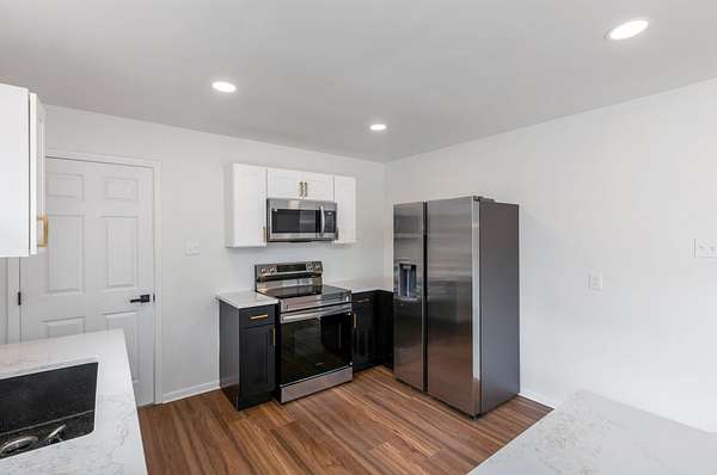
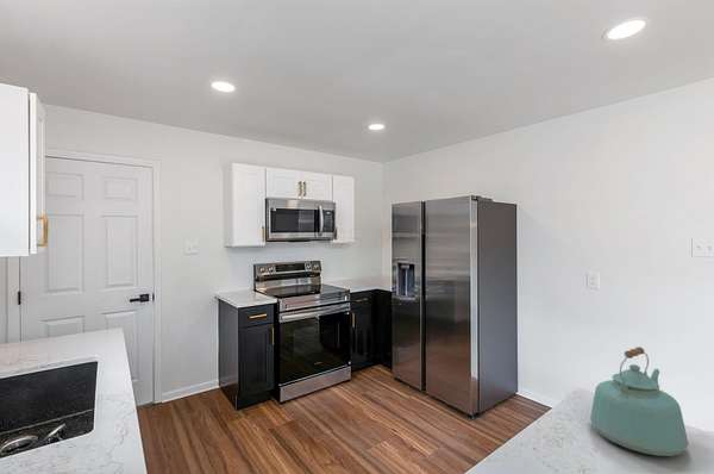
+ kettle [589,345,690,457]
